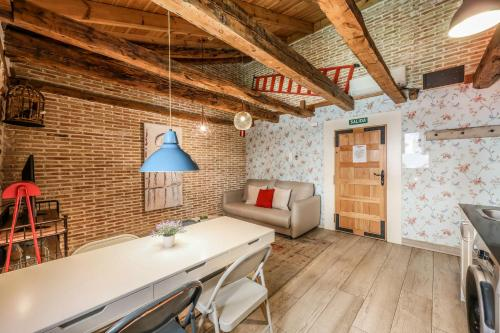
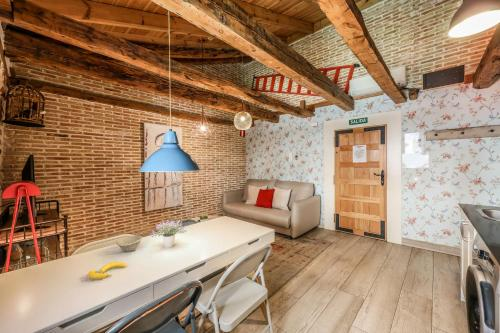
+ bowl [115,235,143,253]
+ banana [87,261,128,280]
